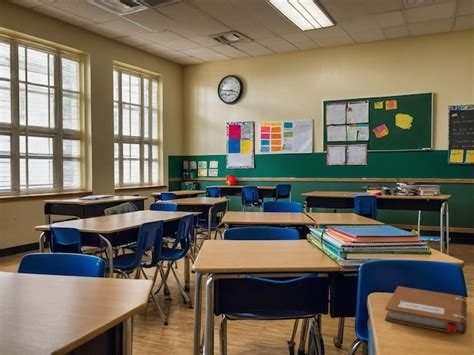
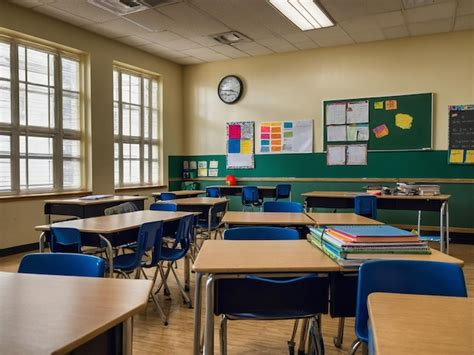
- notebook [384,285,468,336]
